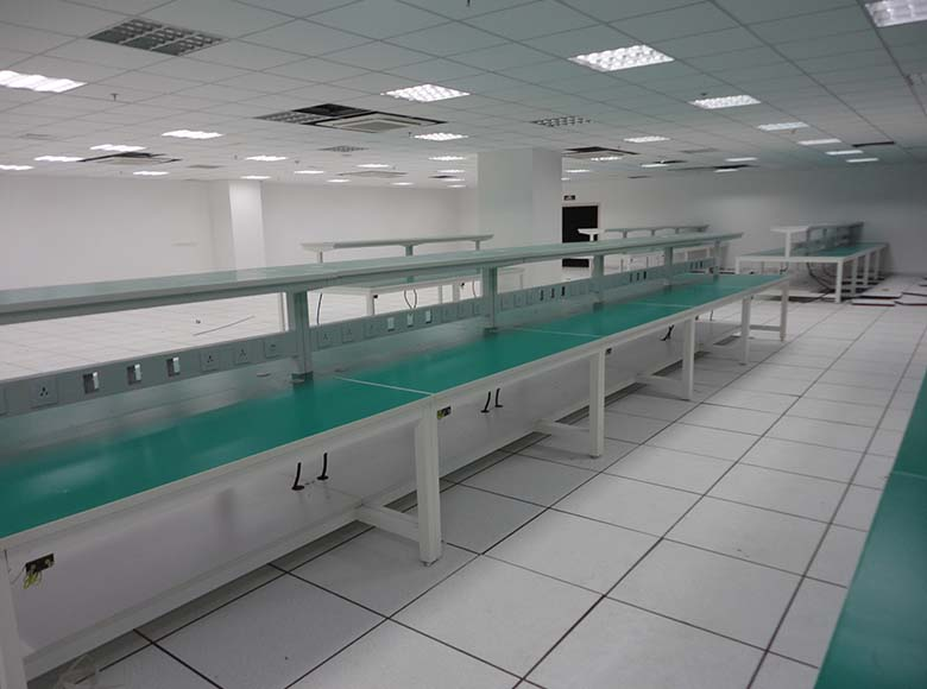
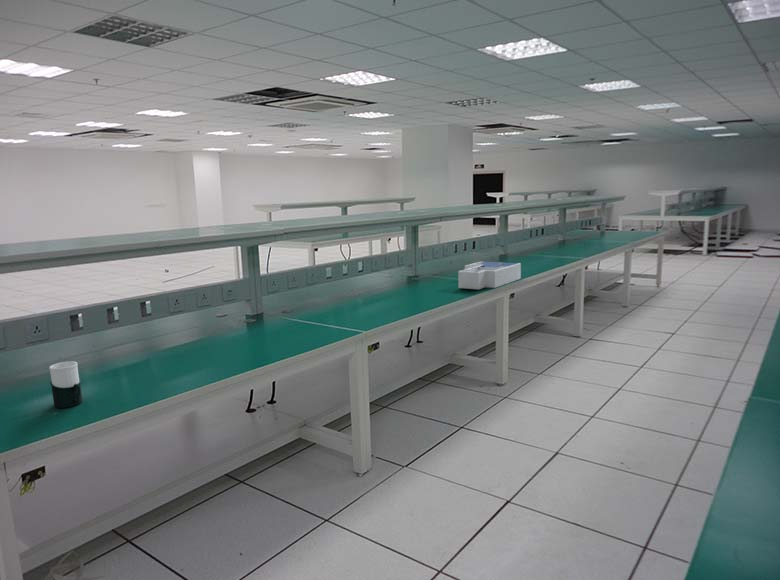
+ desk organizer [457,261,522,290]
+ cup [48,360,84,409]
